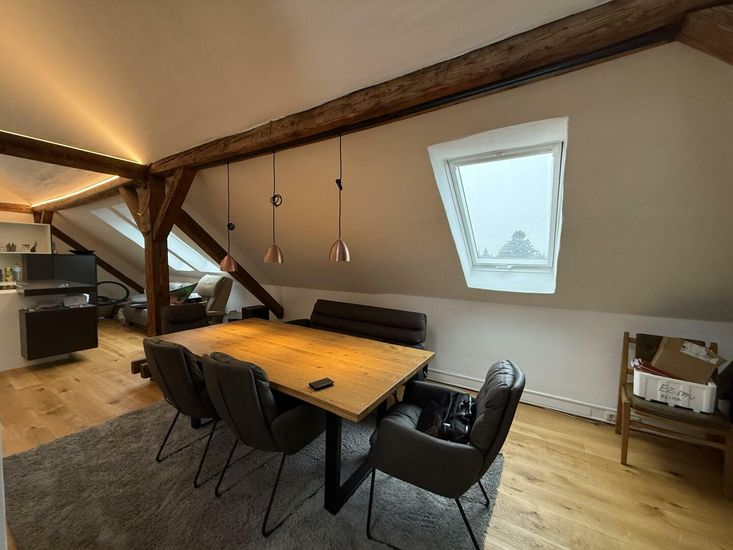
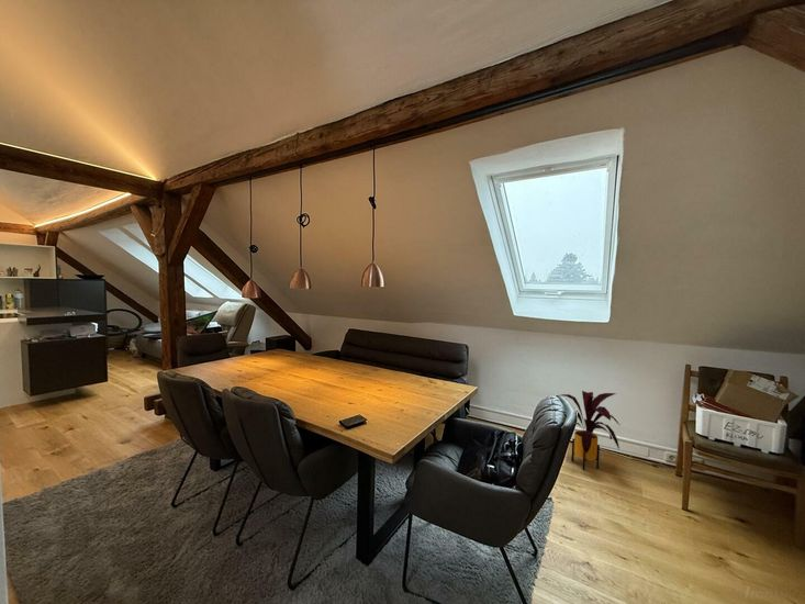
+ house plant [560,390,620,471]
